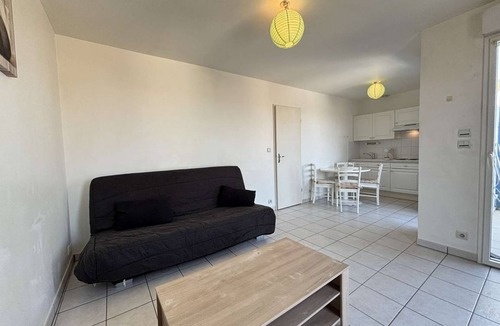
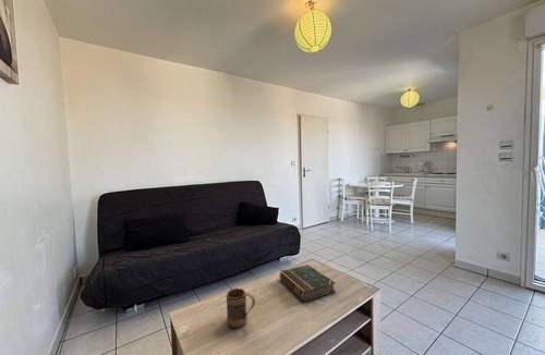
+ book [278,264,337,303]
+ mug [226,287,256,330]
